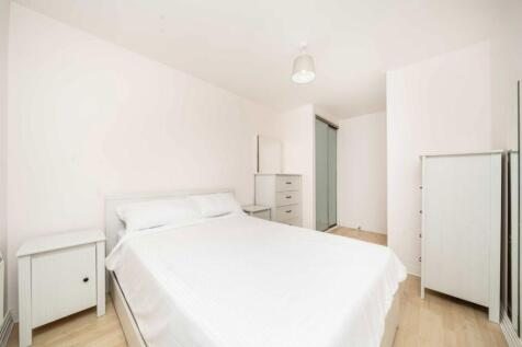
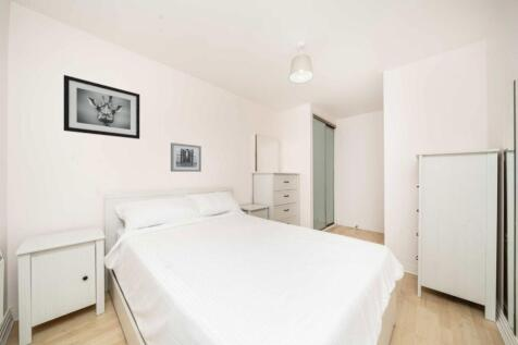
+ wall art [170,141,202,173]
+ wall art [63,74,140,140]
